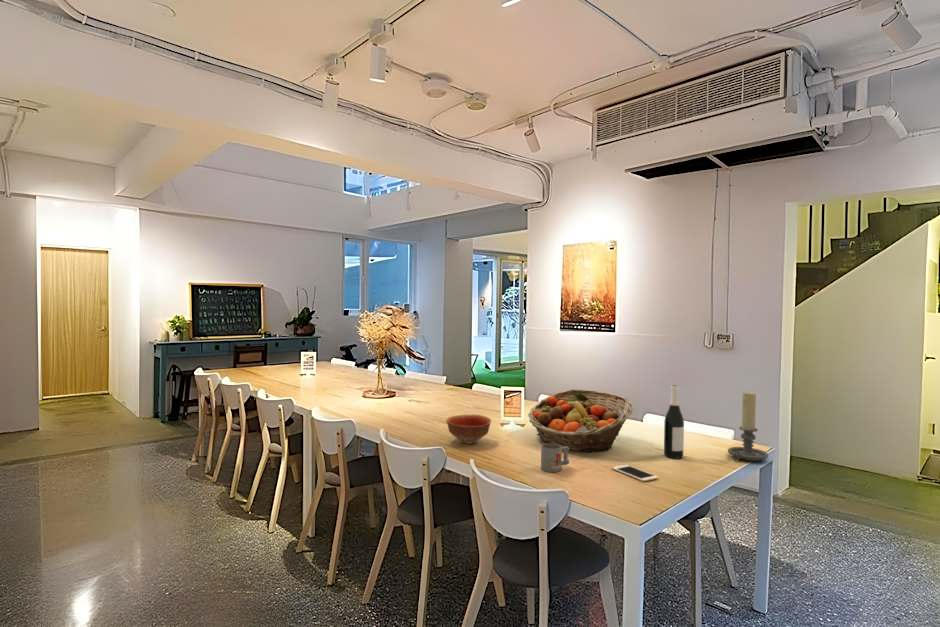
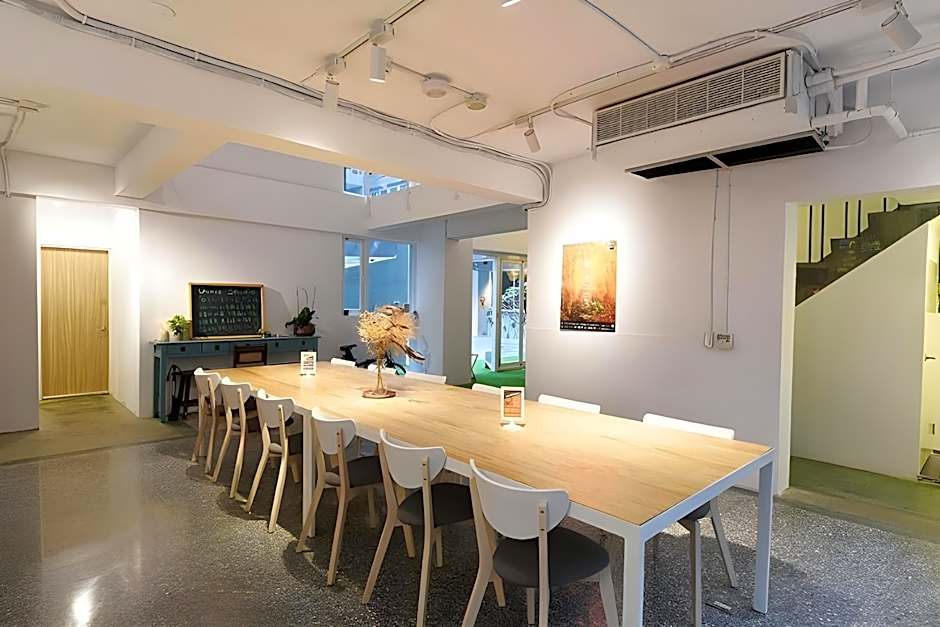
- mug [540,443,570,473]
- fruit basket [527,388,634,452]
- cell phone [611,464,659,482]
- bowl [445,413,492,444]
- candle holder [727,391,769,462]
- wine bottle [663,384,685,459]
